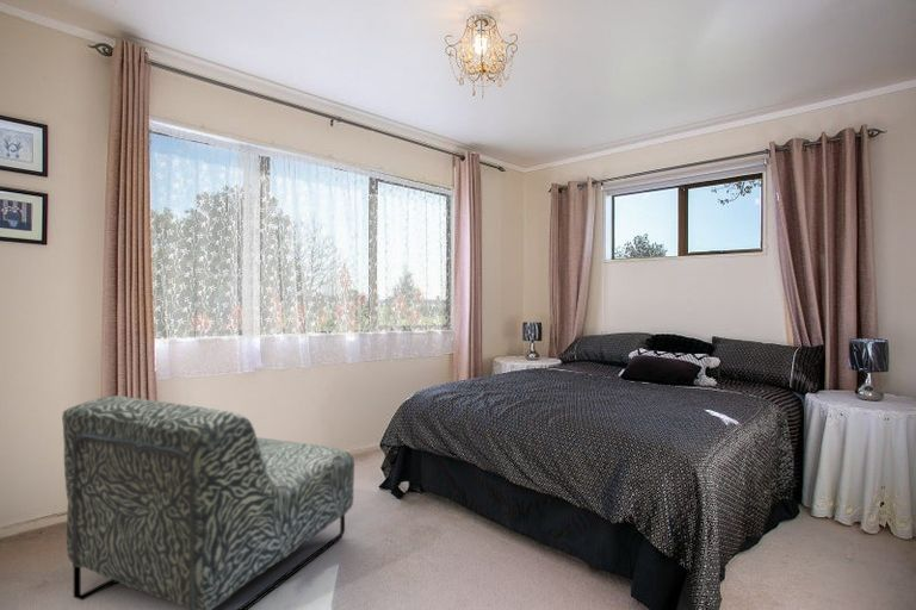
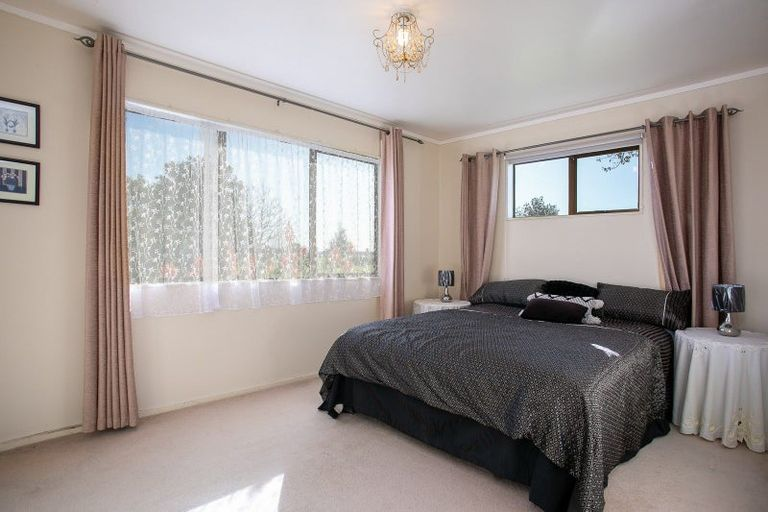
- armchair [61,394,355,610]
